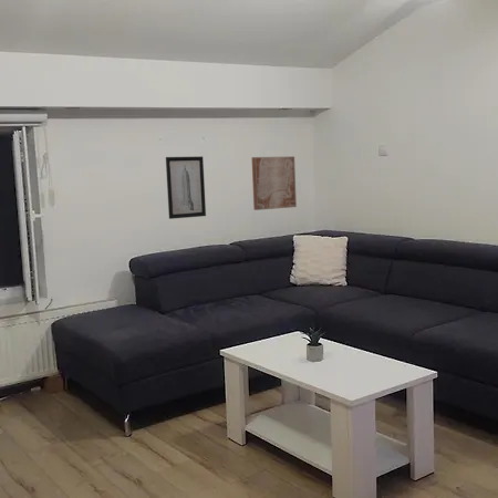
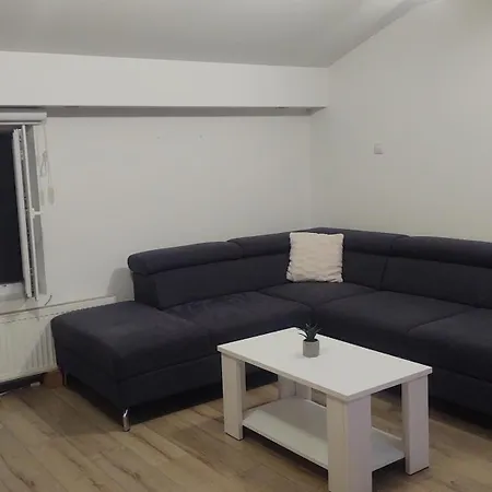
- wall art [165,155,207,220]
- wall art [251,155,298,211]
